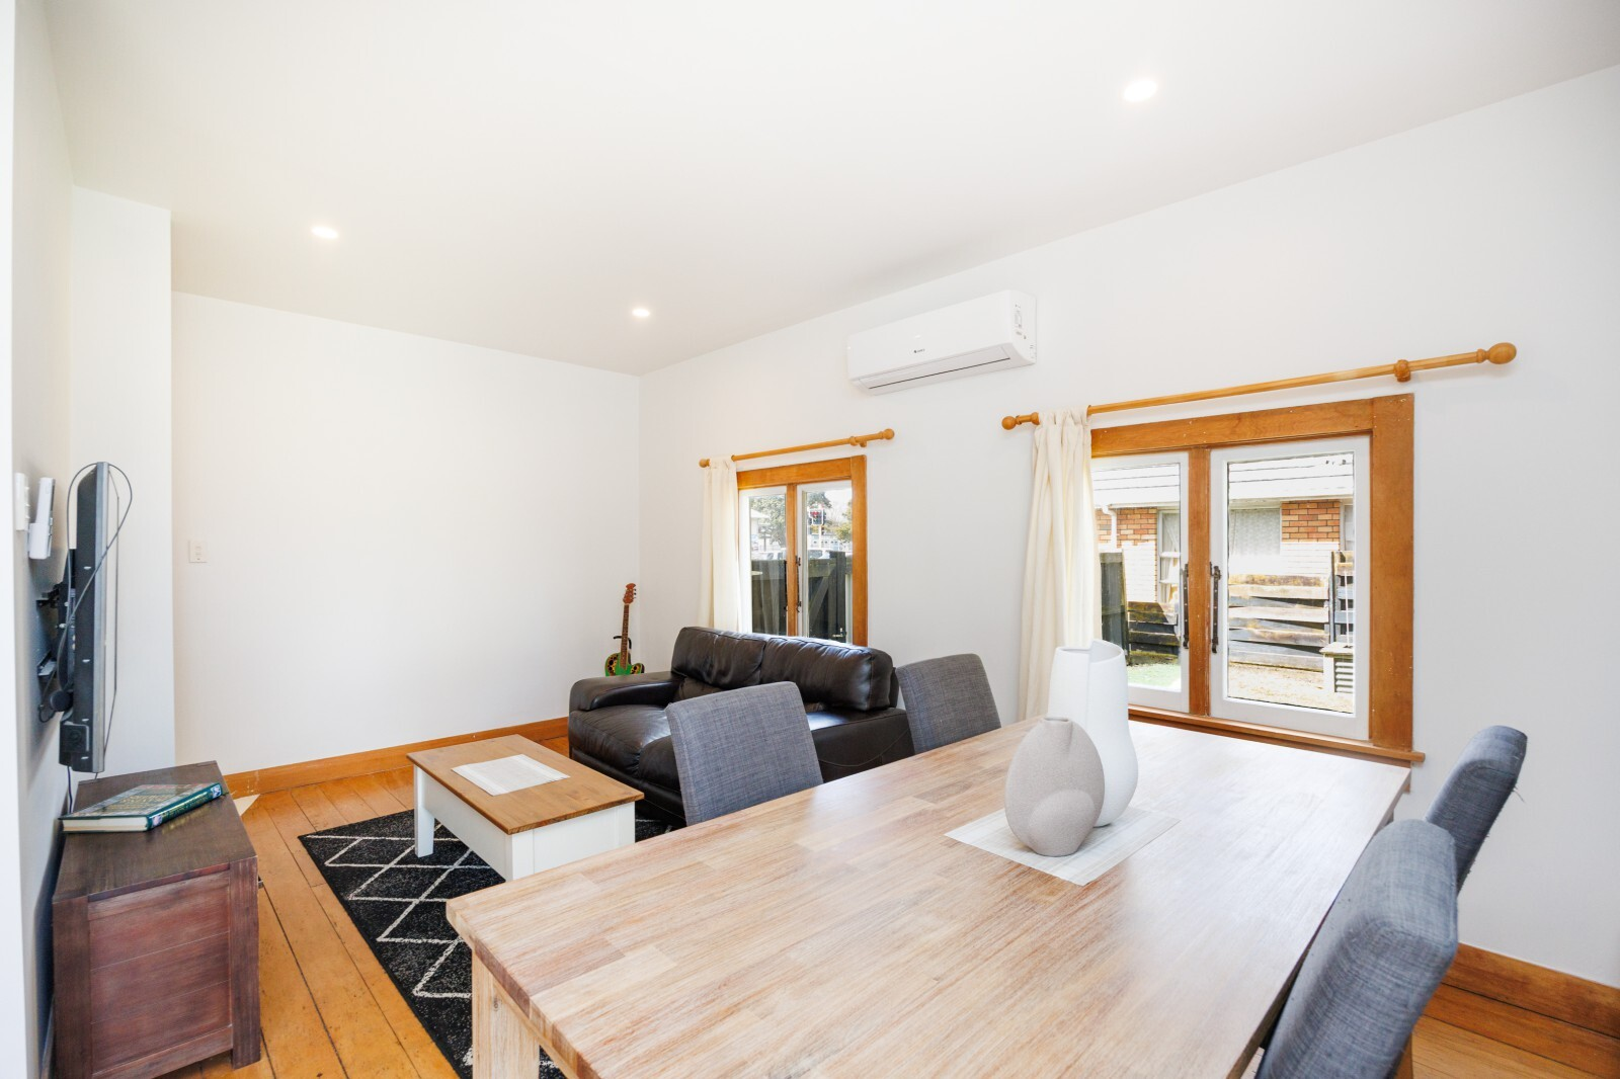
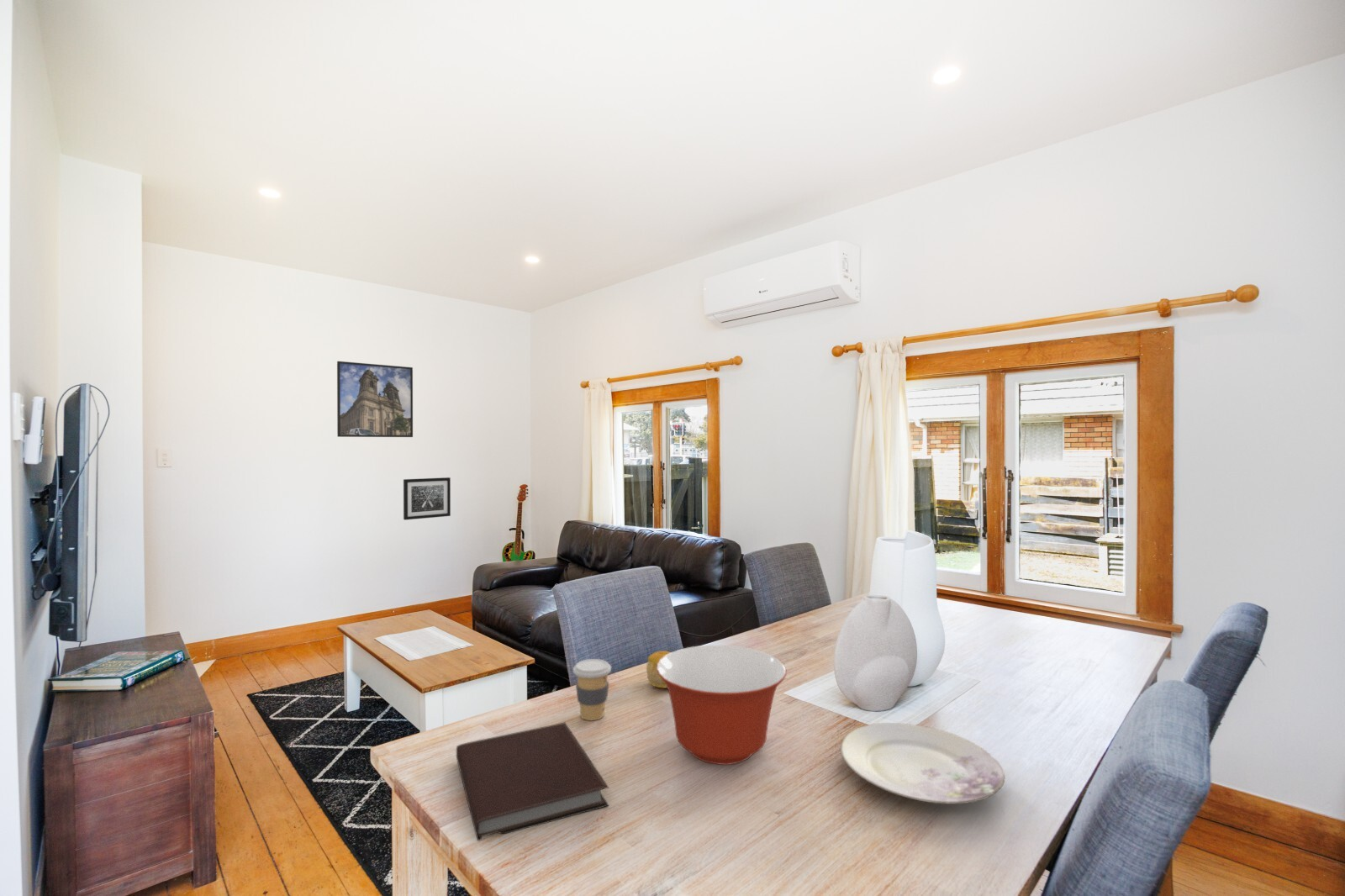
+ coffee cup [572,658,612,721]
+ notebook [456,722,609,841]
+ plate [839,722,1005,804]
+ wall art [403,477,451,520]
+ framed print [336,361,414,438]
+ mixing bowl [657,645,788,766]
+ fruit [646,651,671,689]
